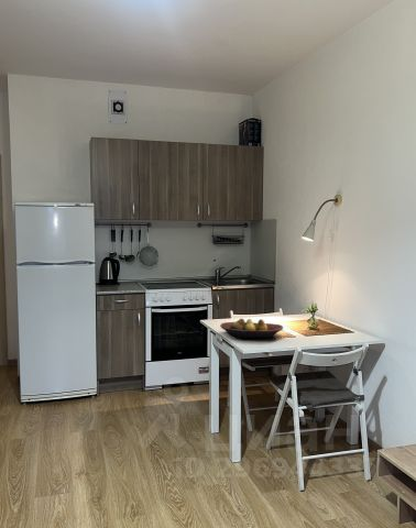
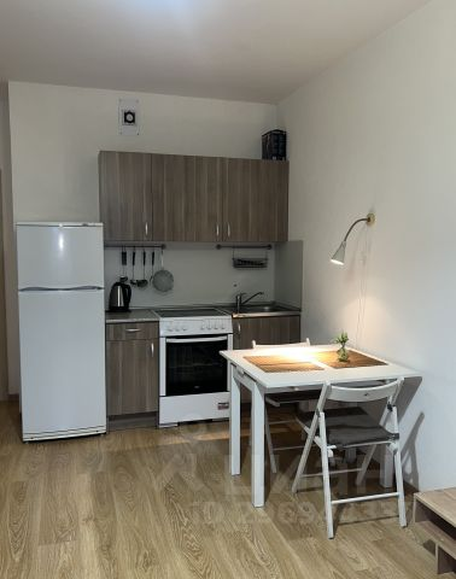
- fruit bowl [219,318,284,339]
